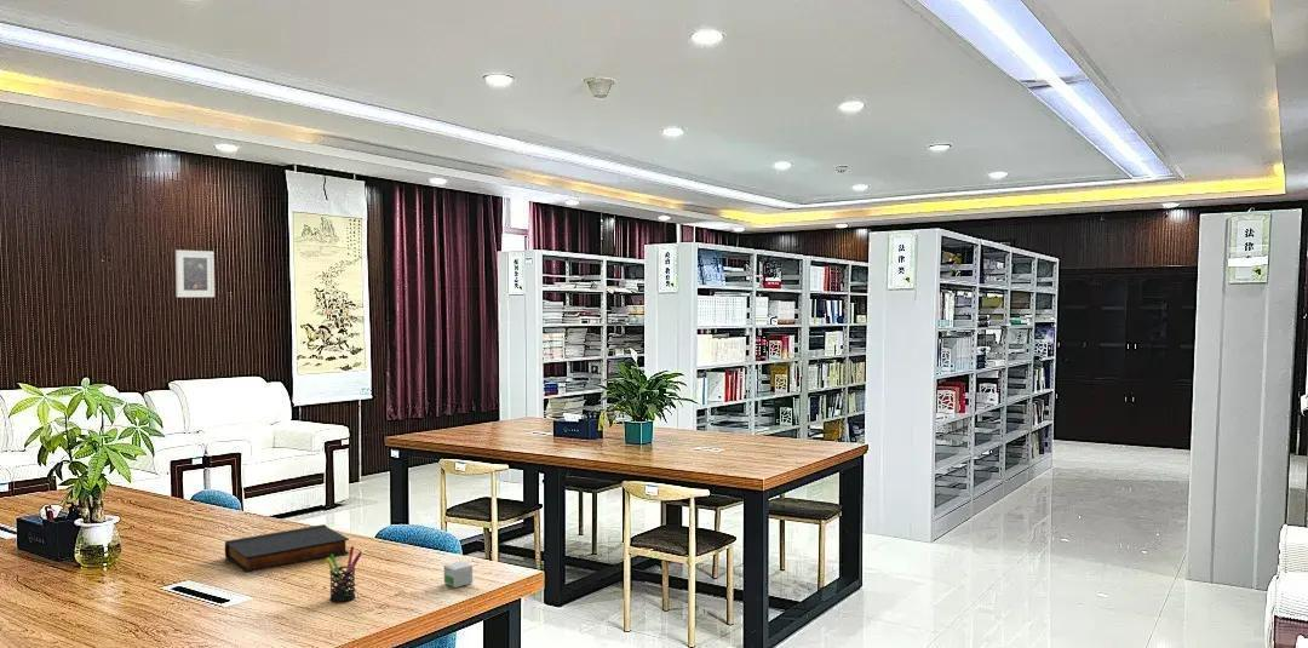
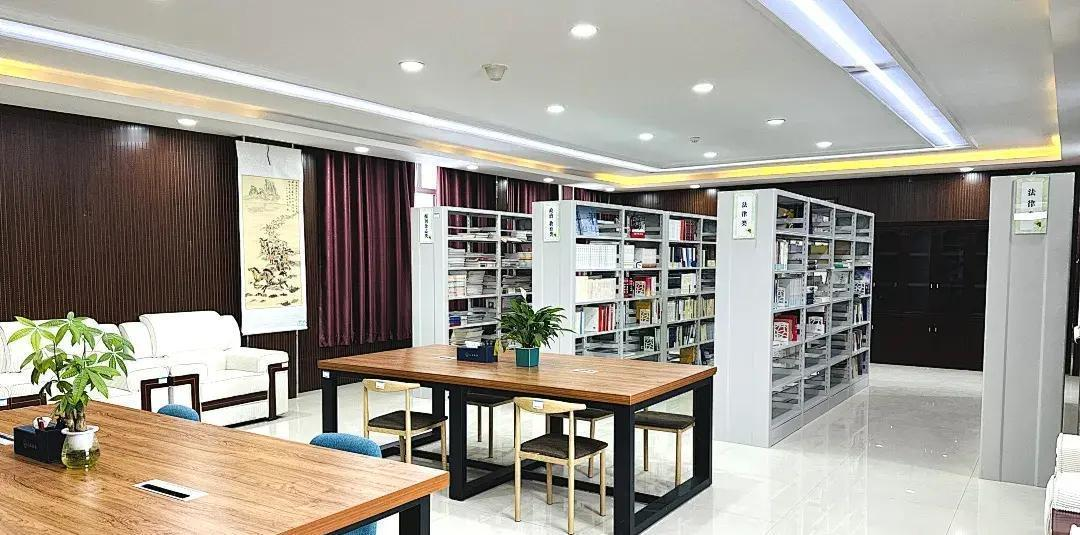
- pen holder [325,545,363,603]
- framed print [174,248,216,298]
- small box [443,561,474,589]
- book [224,523,350,574]
